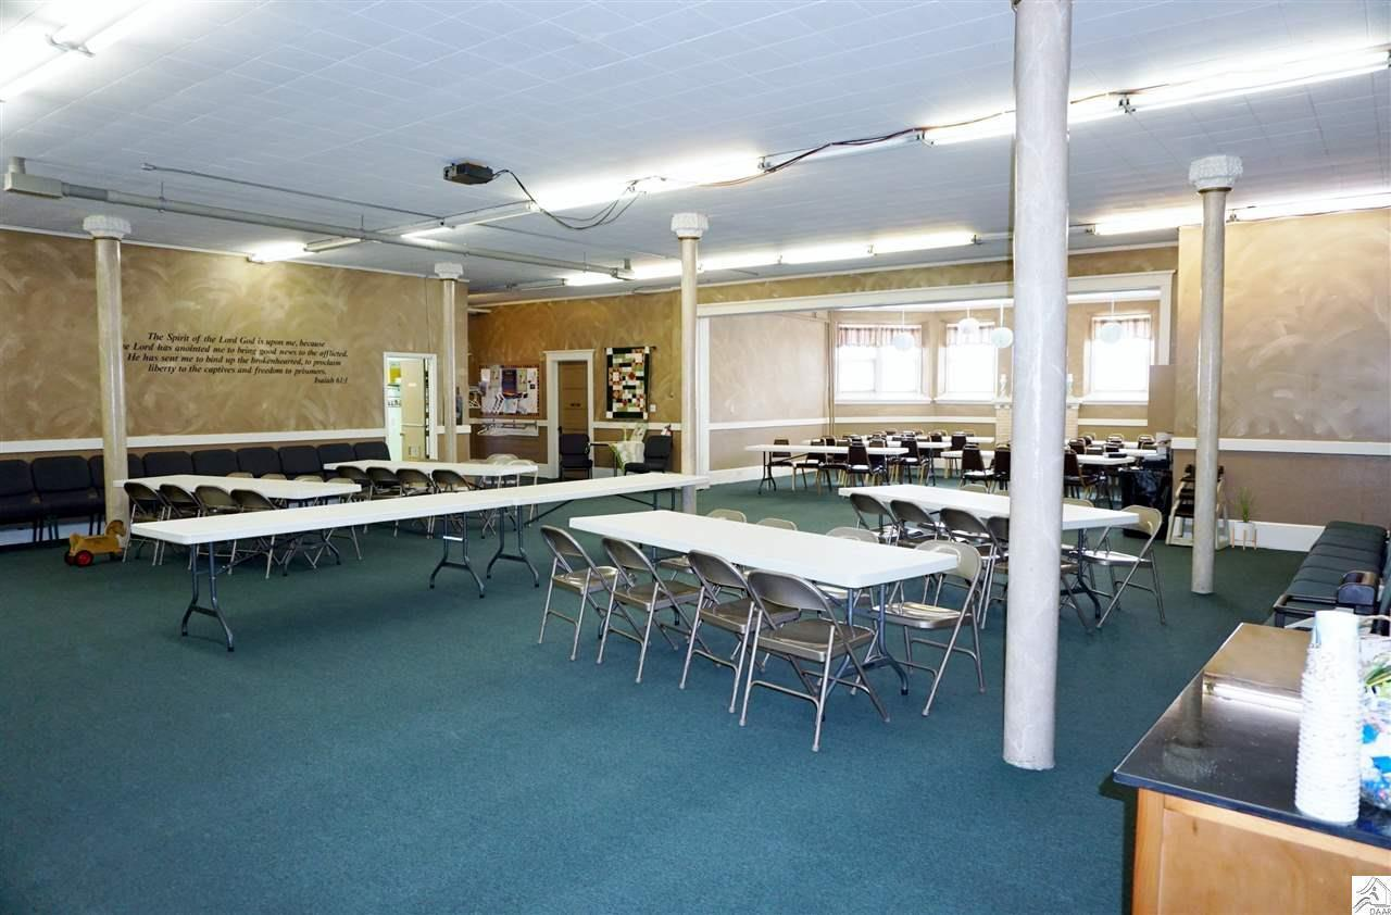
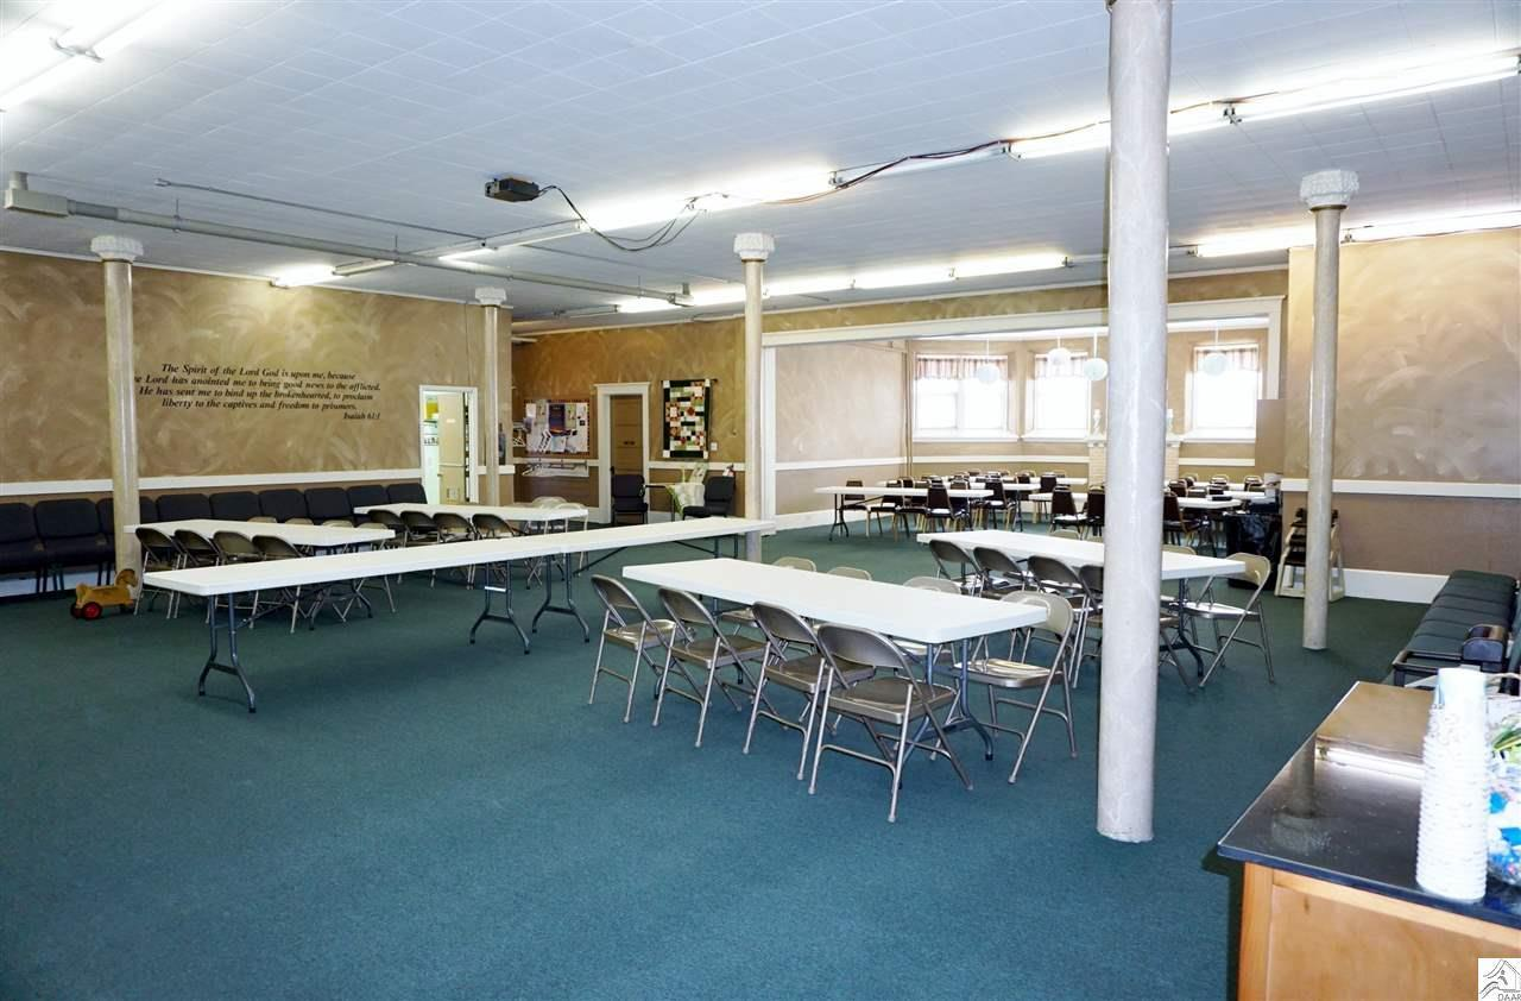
- house plant [1226,481,1267,551]
